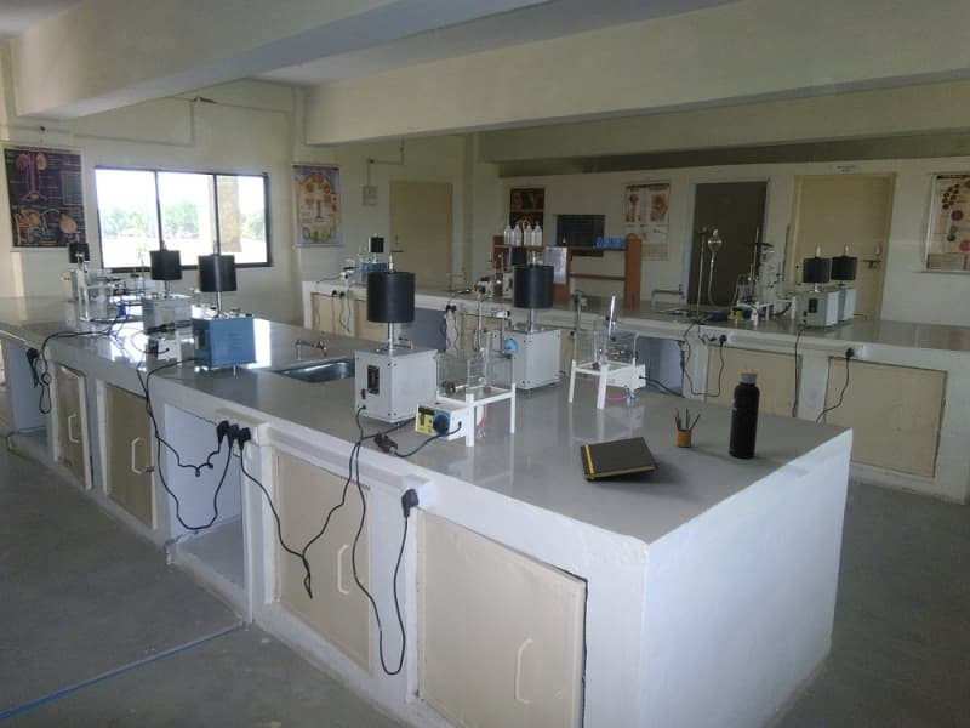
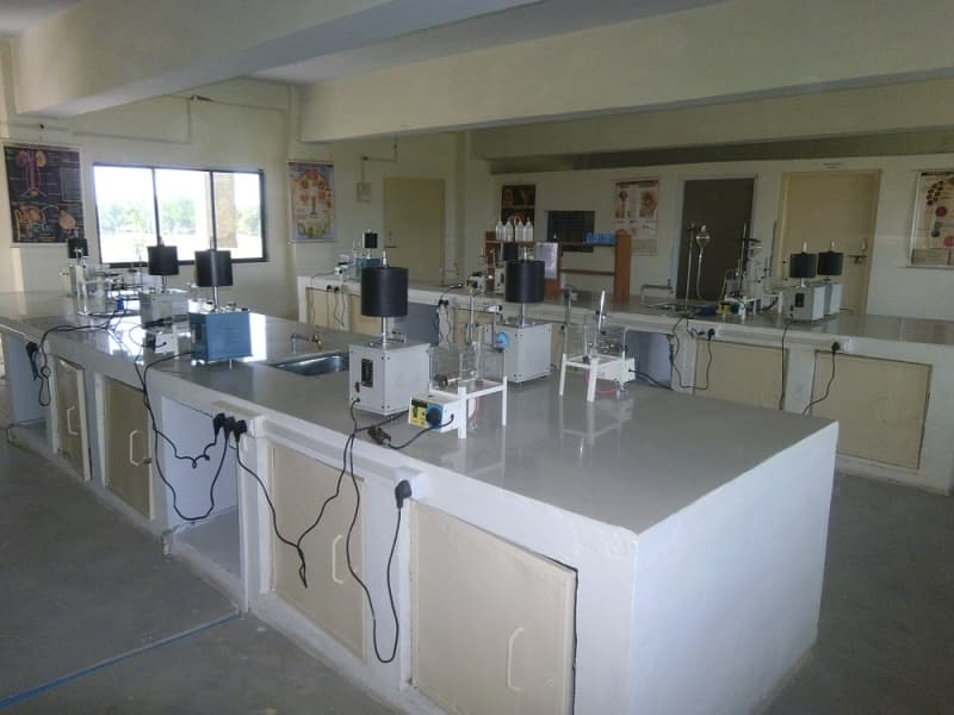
- notepad [578,436,658,482]
- pencil box [673,406,702,448]
- water bottle [728,363,761,460]
